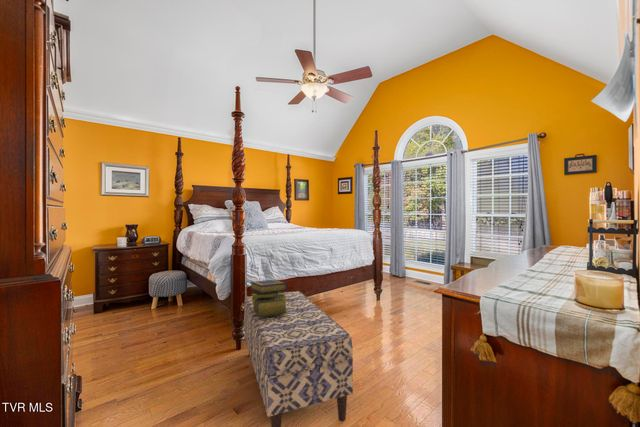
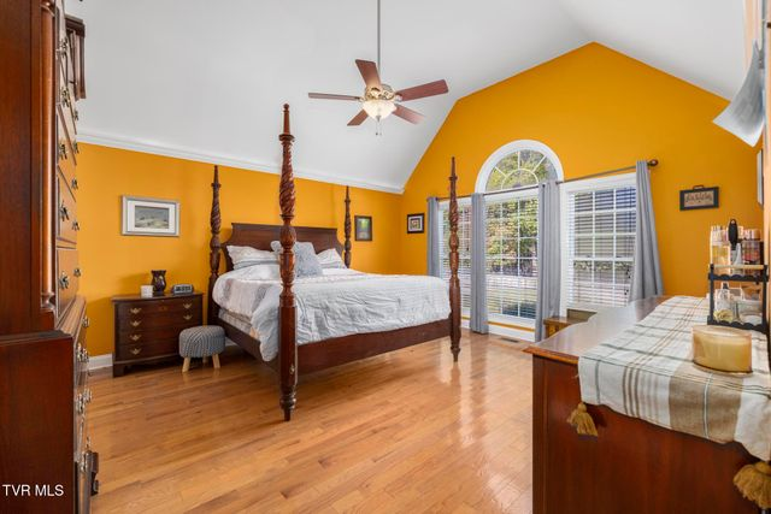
- stack of books [249,279,288,317]
- bench [243,290,354,427]
